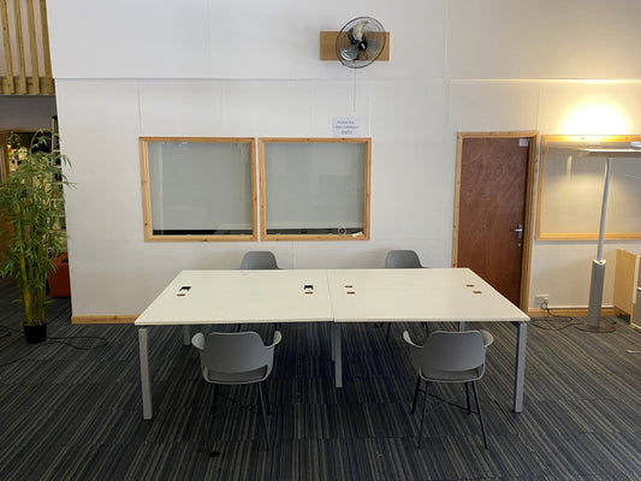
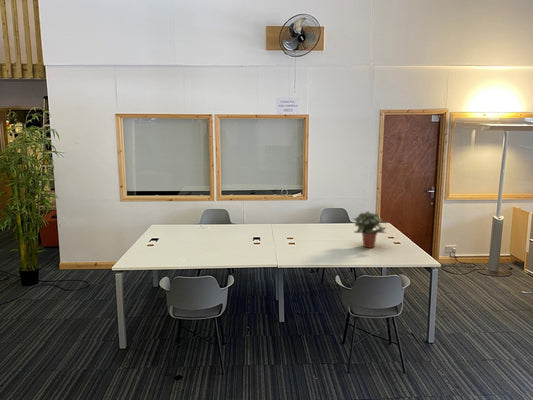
+ potted plant [352,210,389,249]
